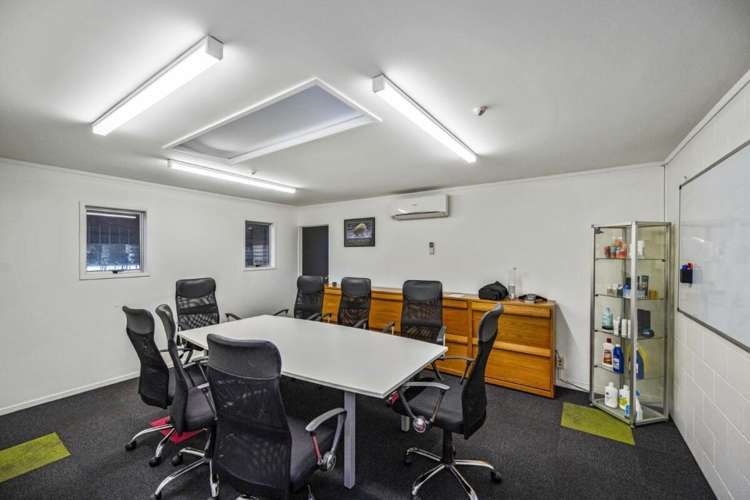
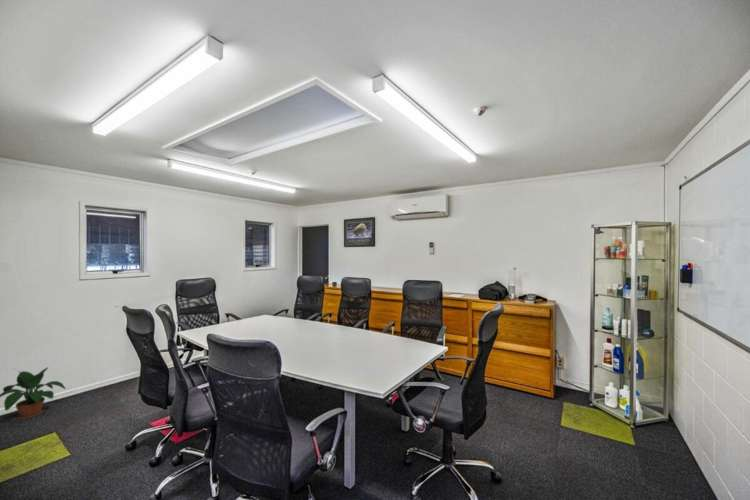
+ potted plant [0,367,67,420]
